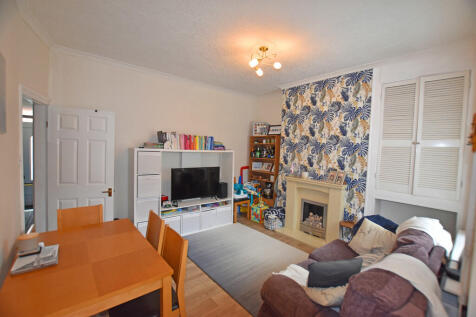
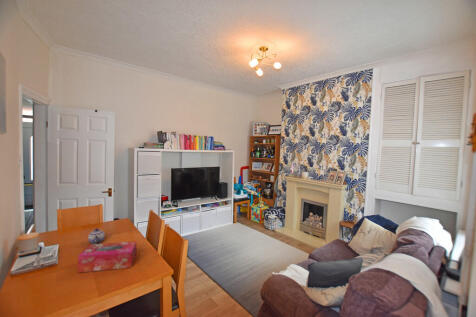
+ teapot [87,227,106,245]
+ tissue box [77,241,138,273]
